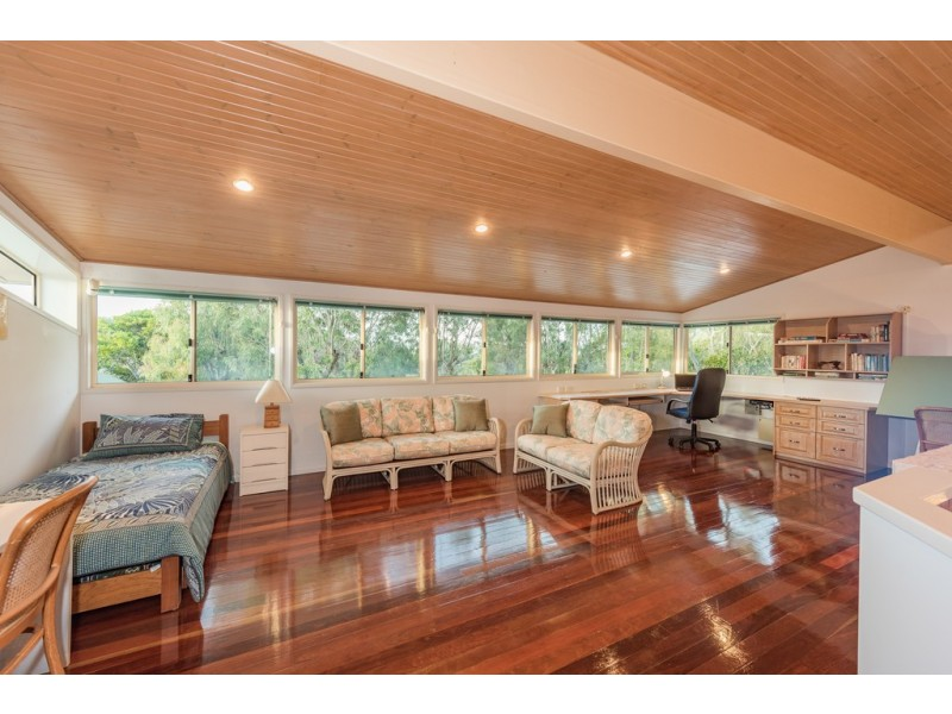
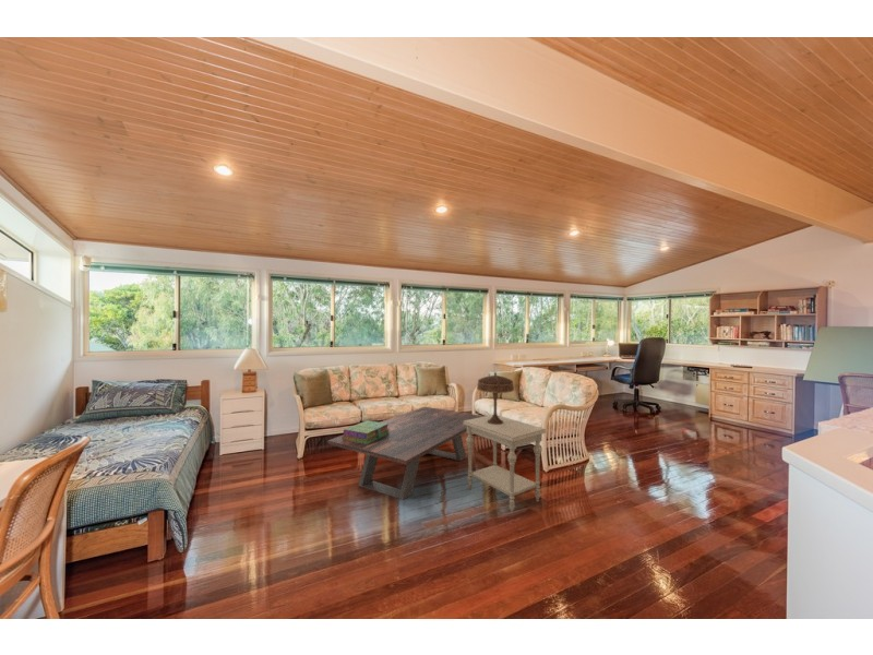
+ table lamp [476,371,515,425]
+ side table [463,414,547,514]
+ coffee table [327,406,486,501]
+ stack of books [342,419,390,444]
